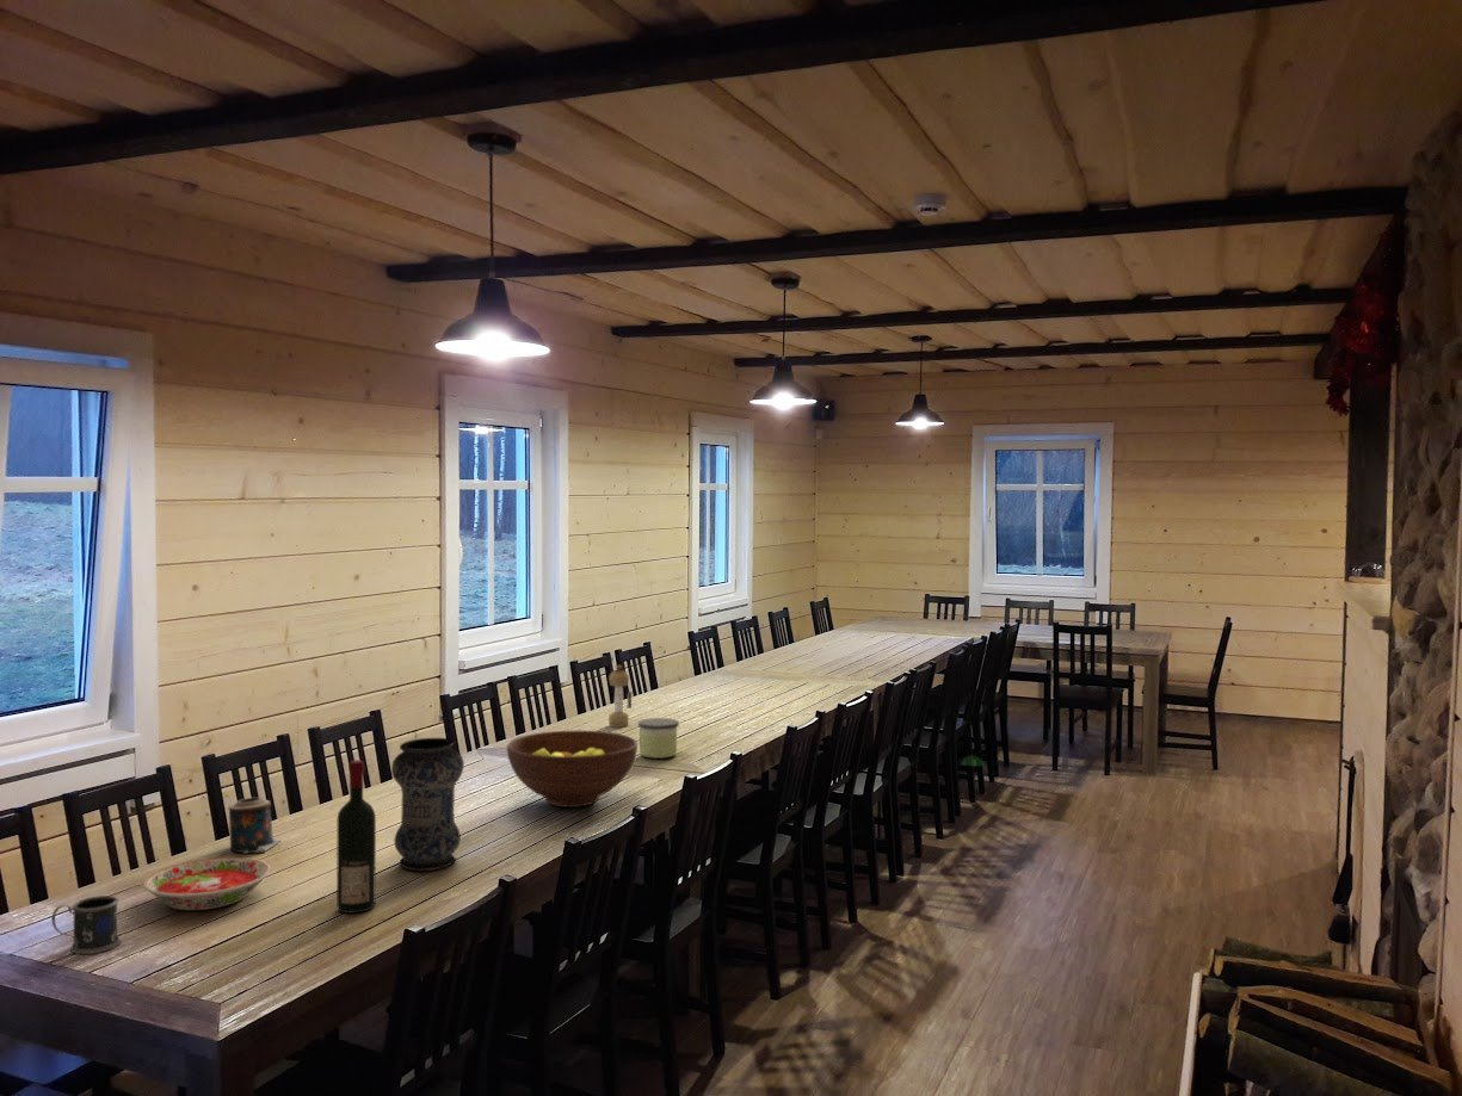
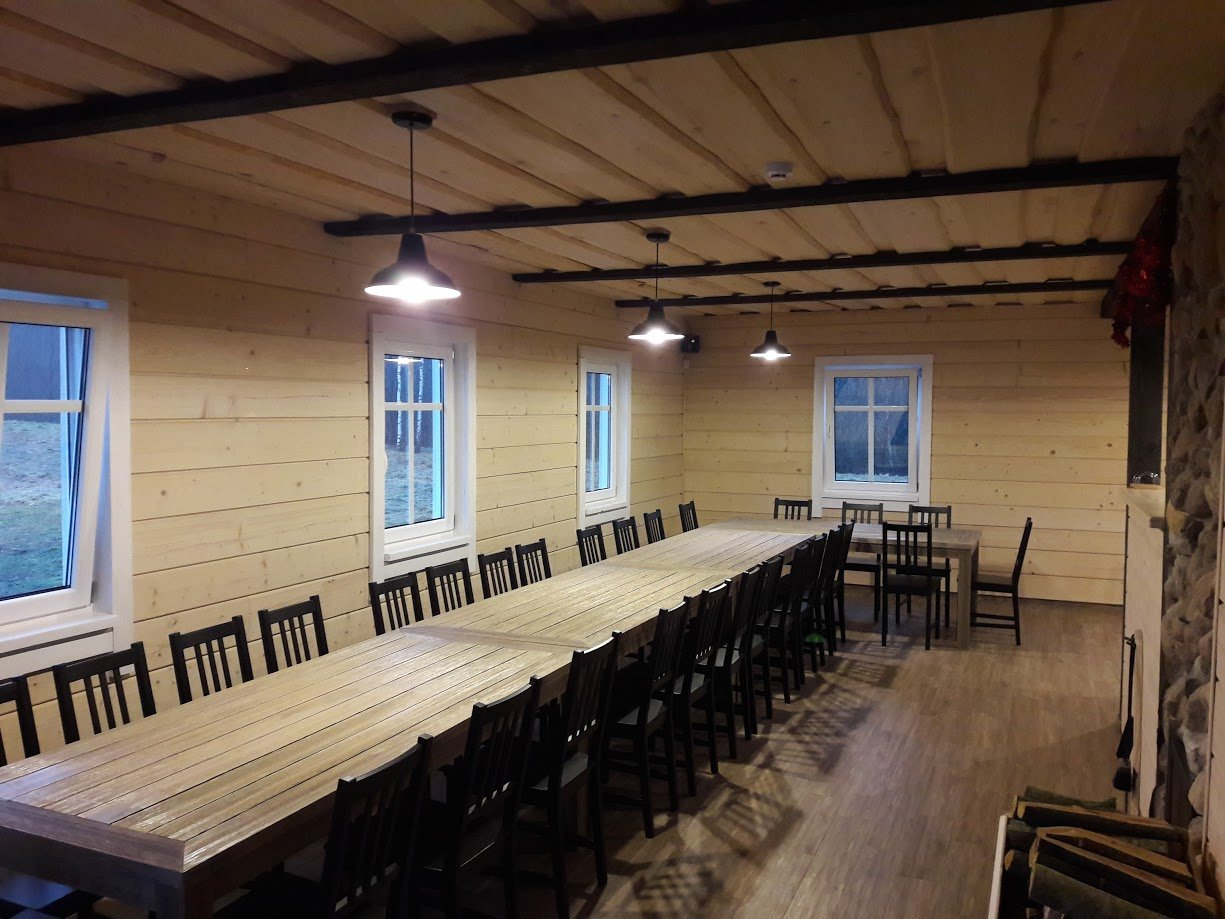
- bowl [142,856,271,911]
- alcohol [335,758,377,915]
- fruit bowl [506,730,639,809]
- candle [228,797,283,854]
- vase [390,737,465,872]
- mug [50,894,122,955]
- candle [637,717,680,760]
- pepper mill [607,664,633,729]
